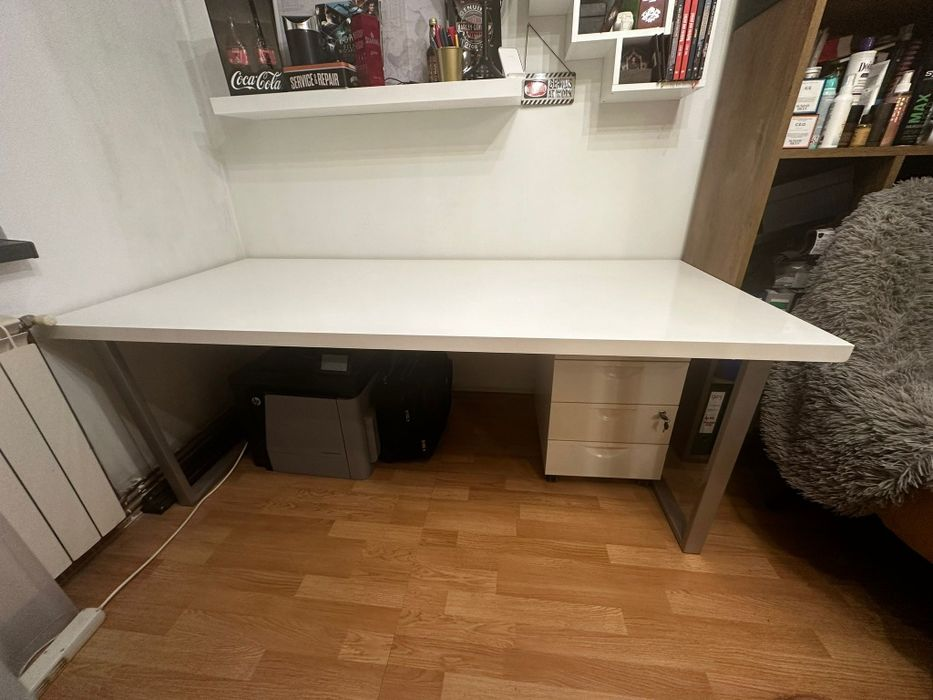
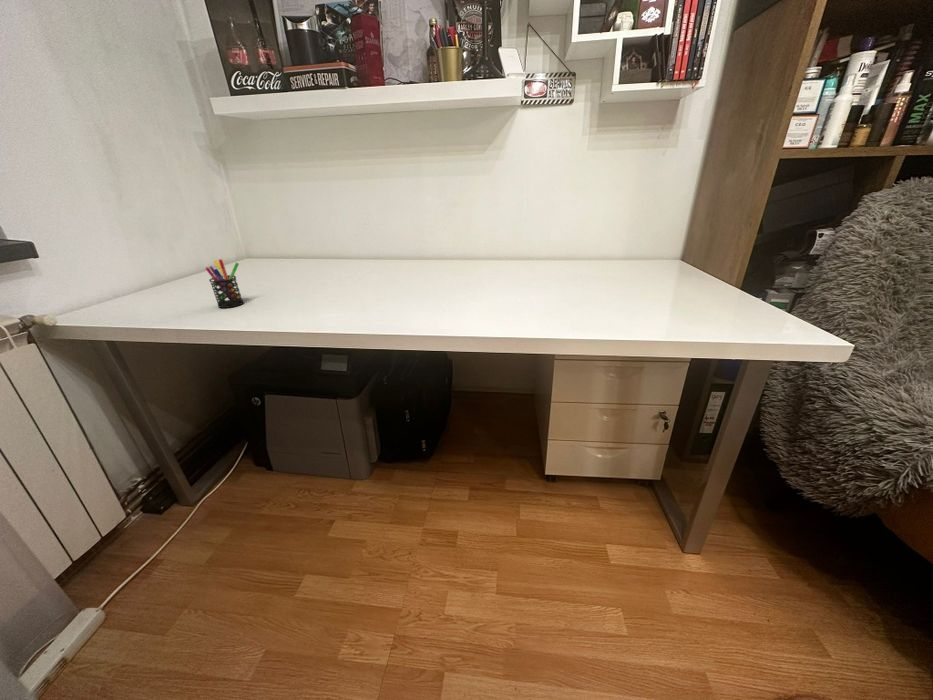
+ pen holder [204,258,244,309]
